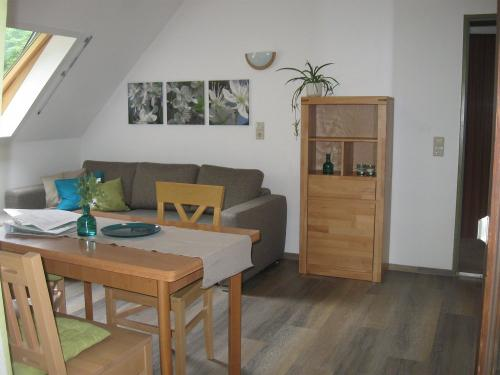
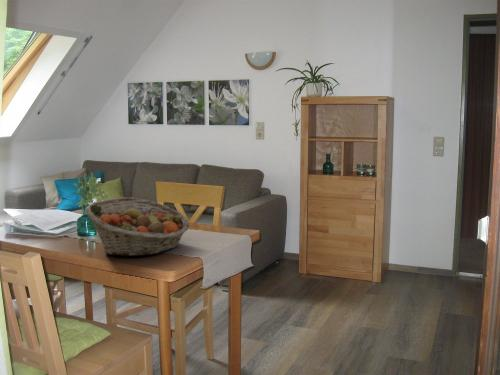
+ fruit basket [84,196,190,257]
